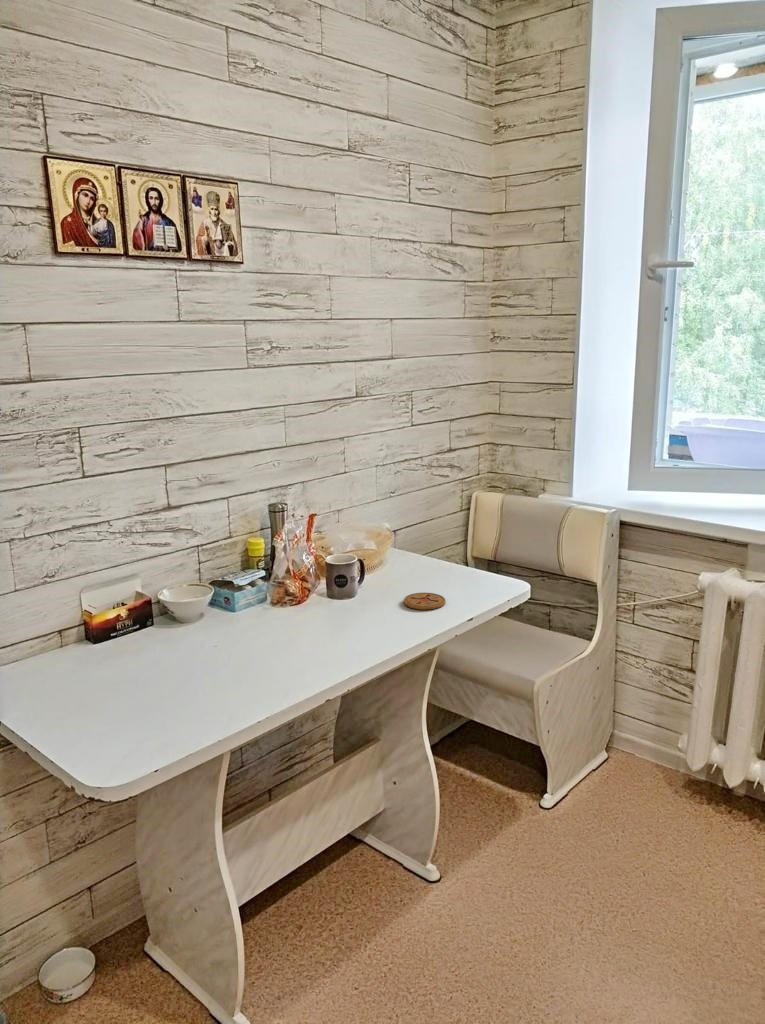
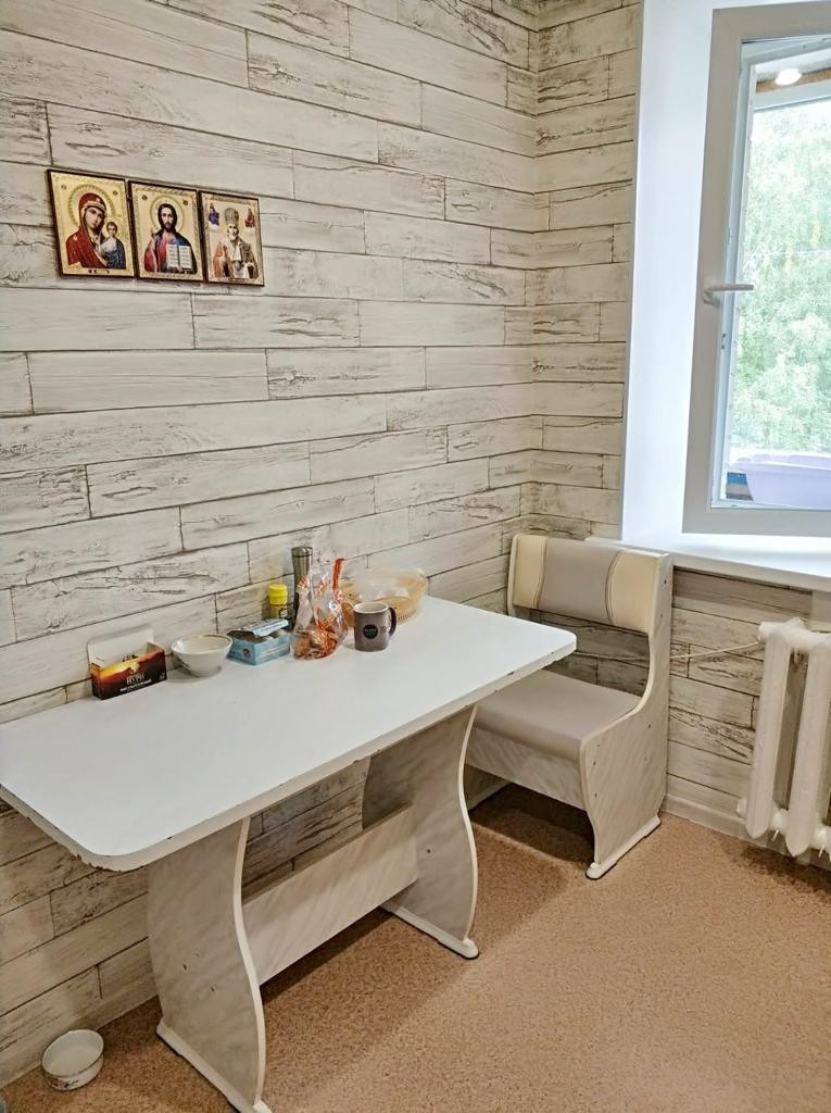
- coaster [403,592,447,611]
